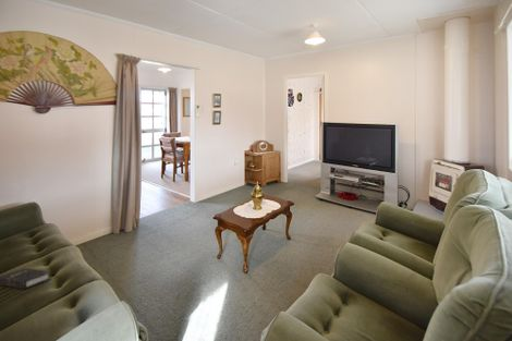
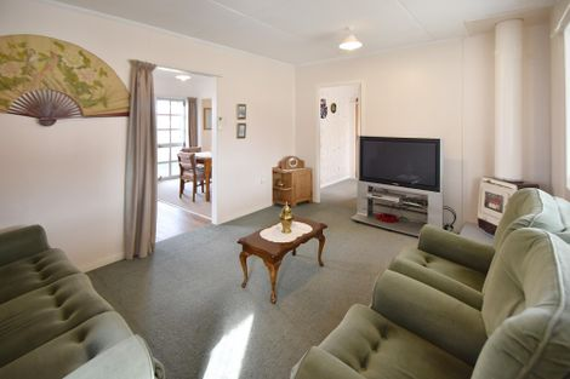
- hardback book [0,267,51,290]
